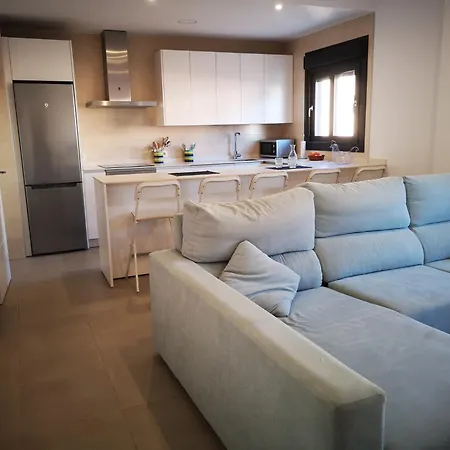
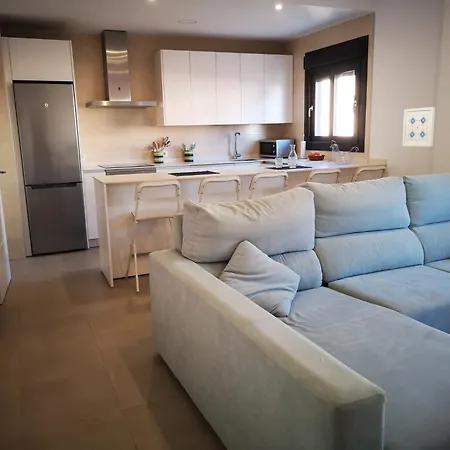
+ wall art [402,106,436,147]
